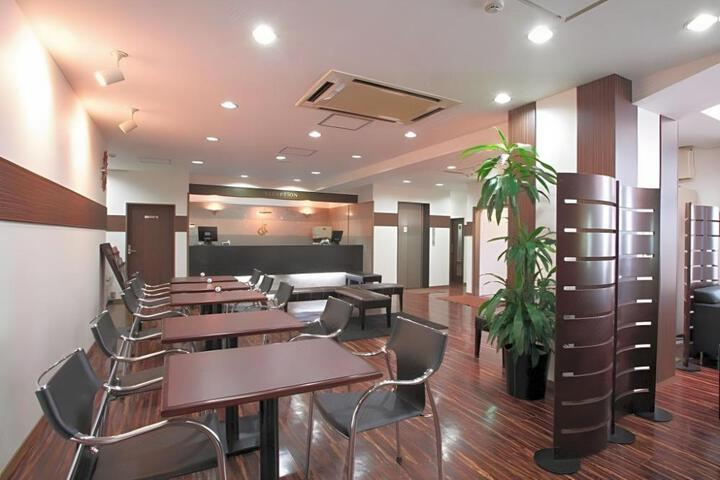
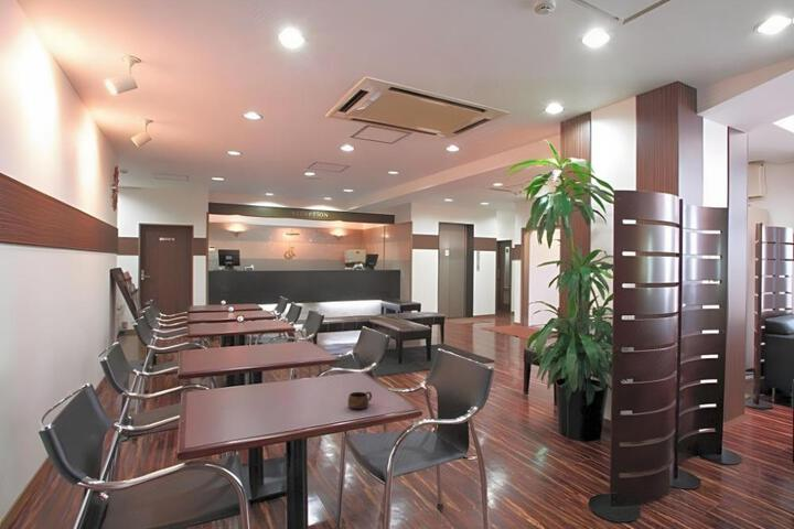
+ cup [346,390,373,410]
